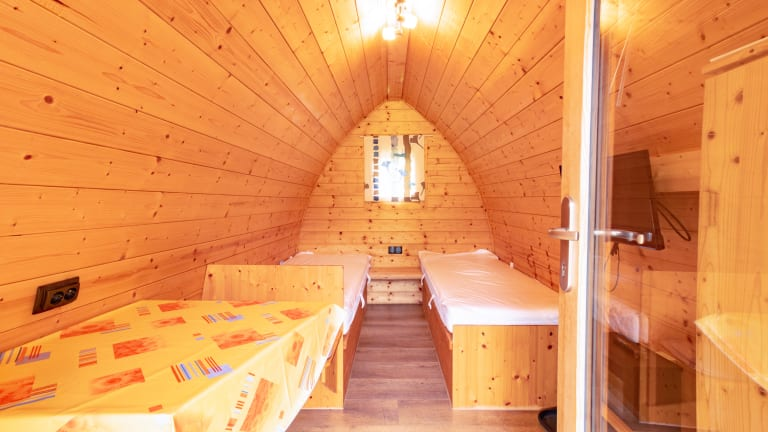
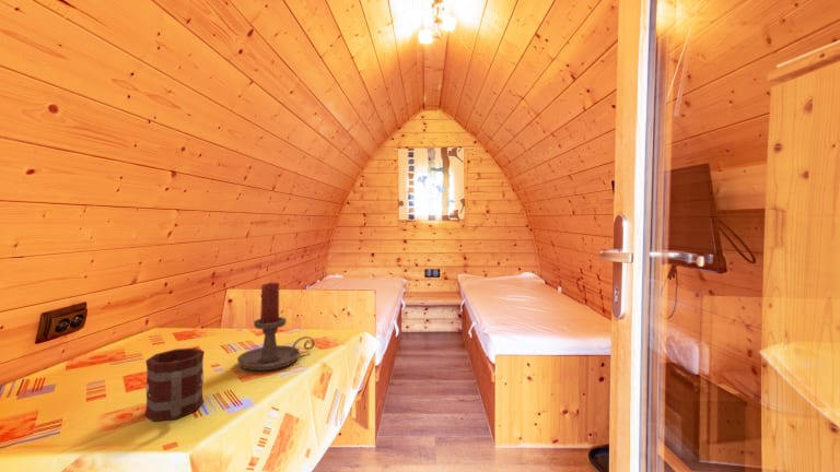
+ mug [144,347,206,422]
+ candle holder [236,281,316,371]
